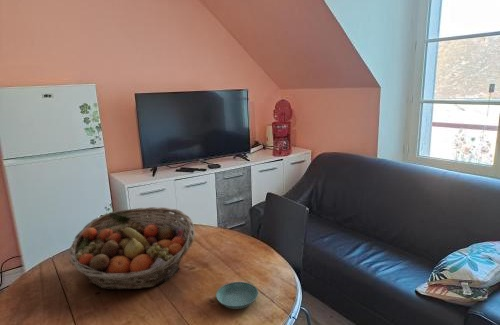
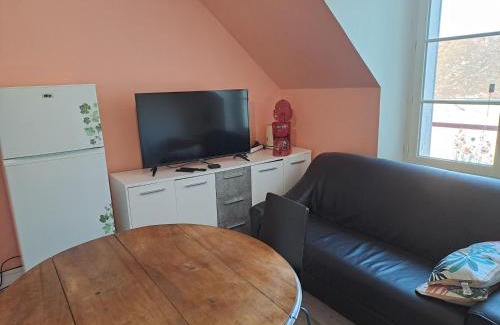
- saucer [215,281,259,310]
- fruit basket [68,206,196,291]
